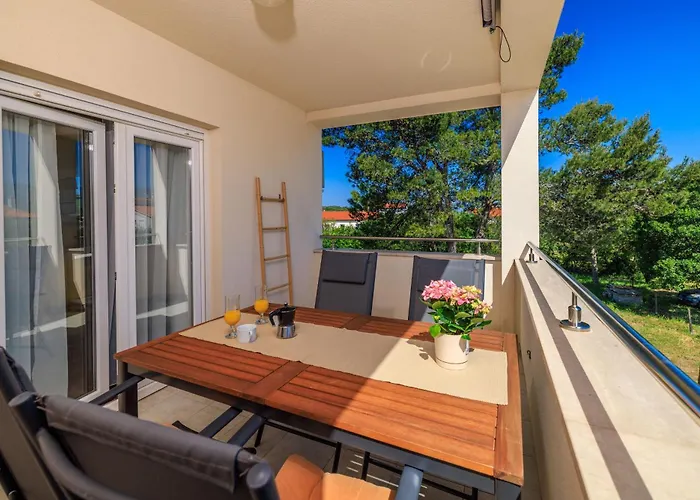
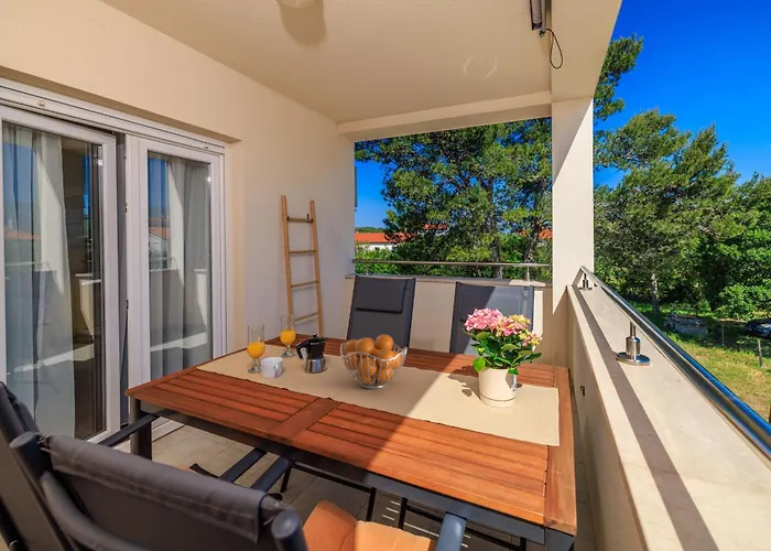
+ fruit basket [339,334,409,390]
